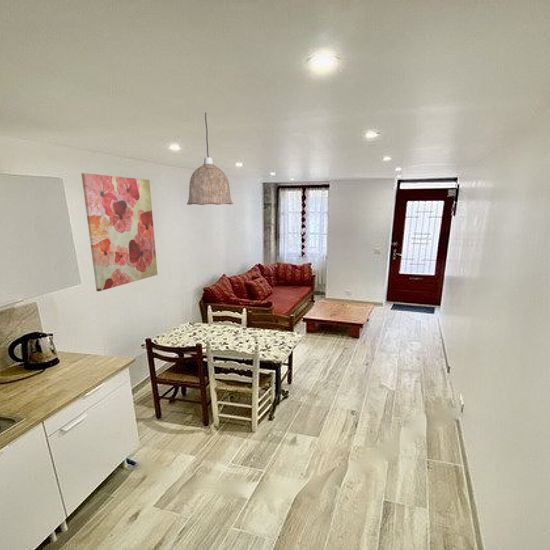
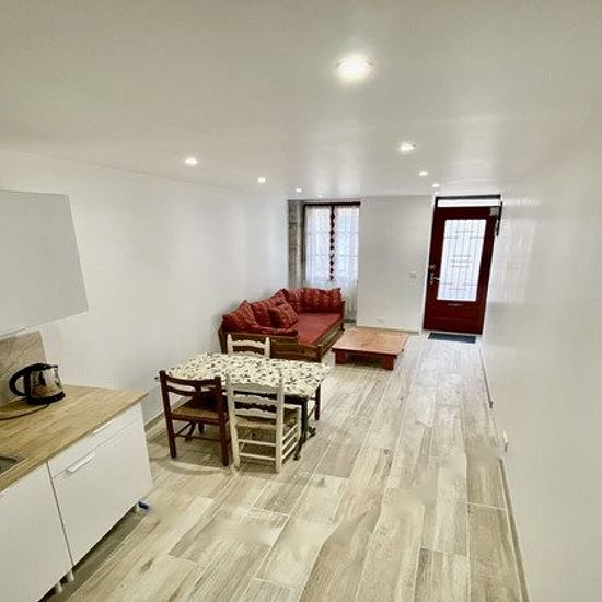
- wall art [81,172,159,292]
- pendant lamp [186,112,234,206]
